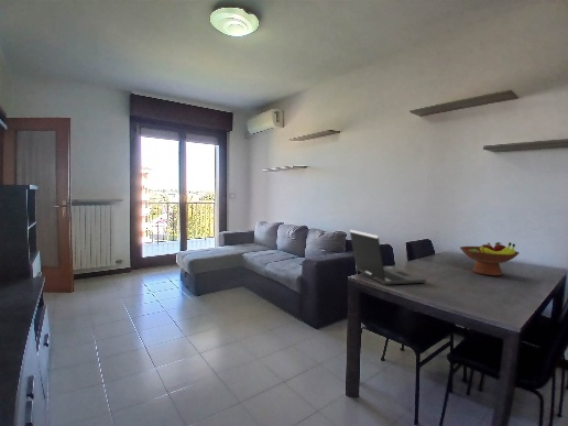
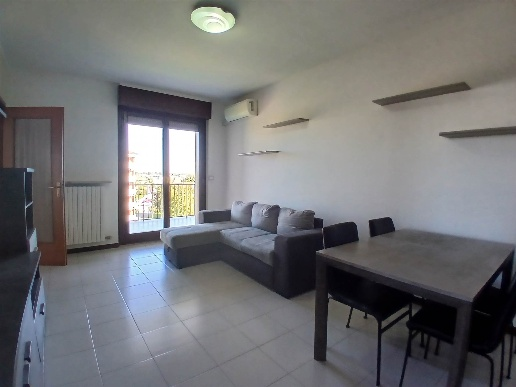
- laptop [349,229,427,285]
- fruit bowl [459,241,520,276]
